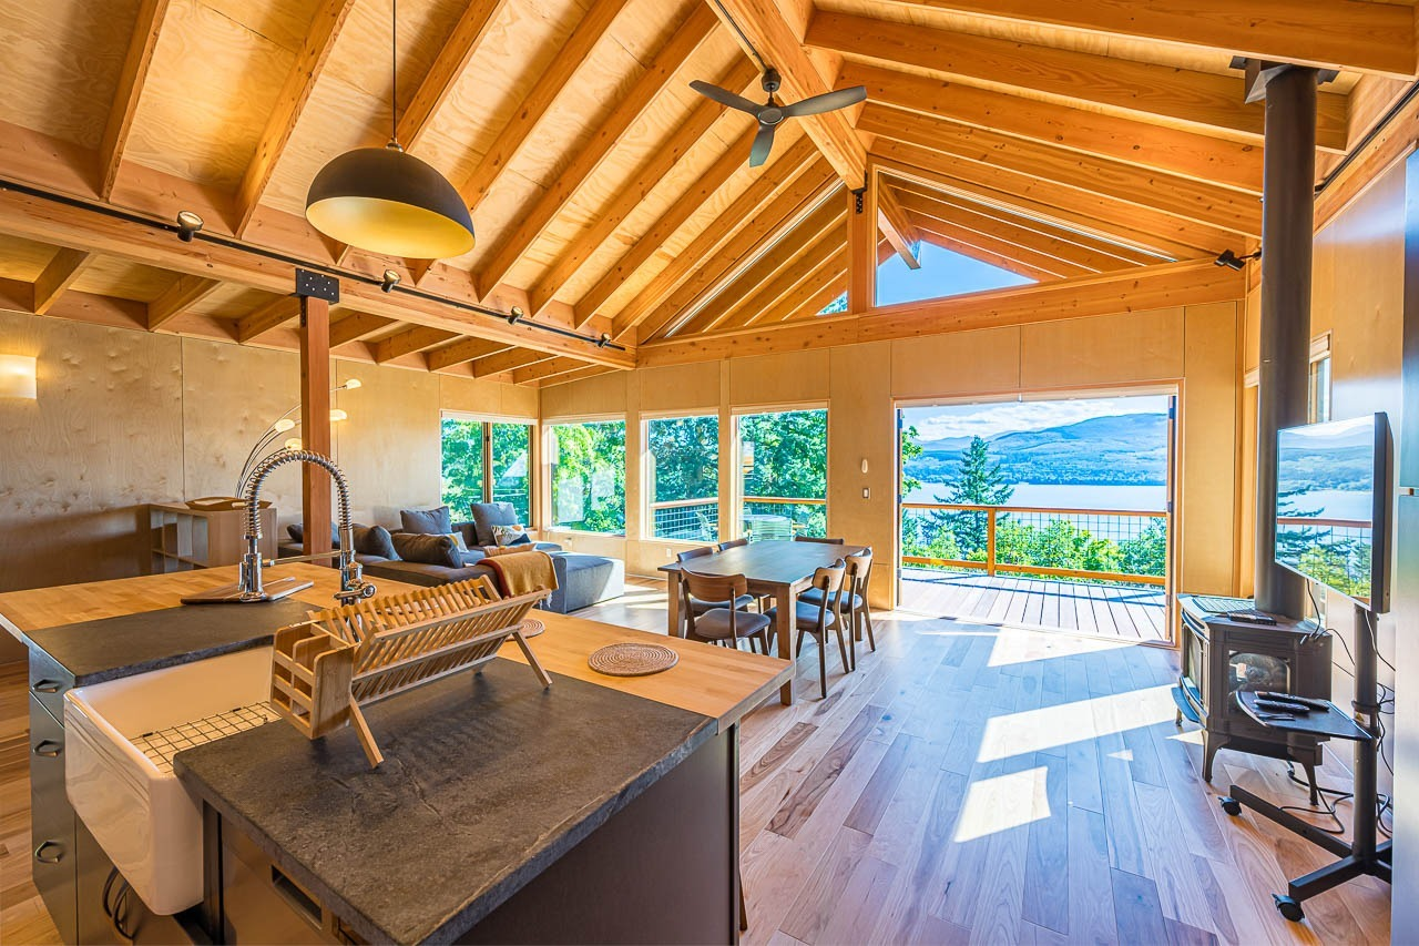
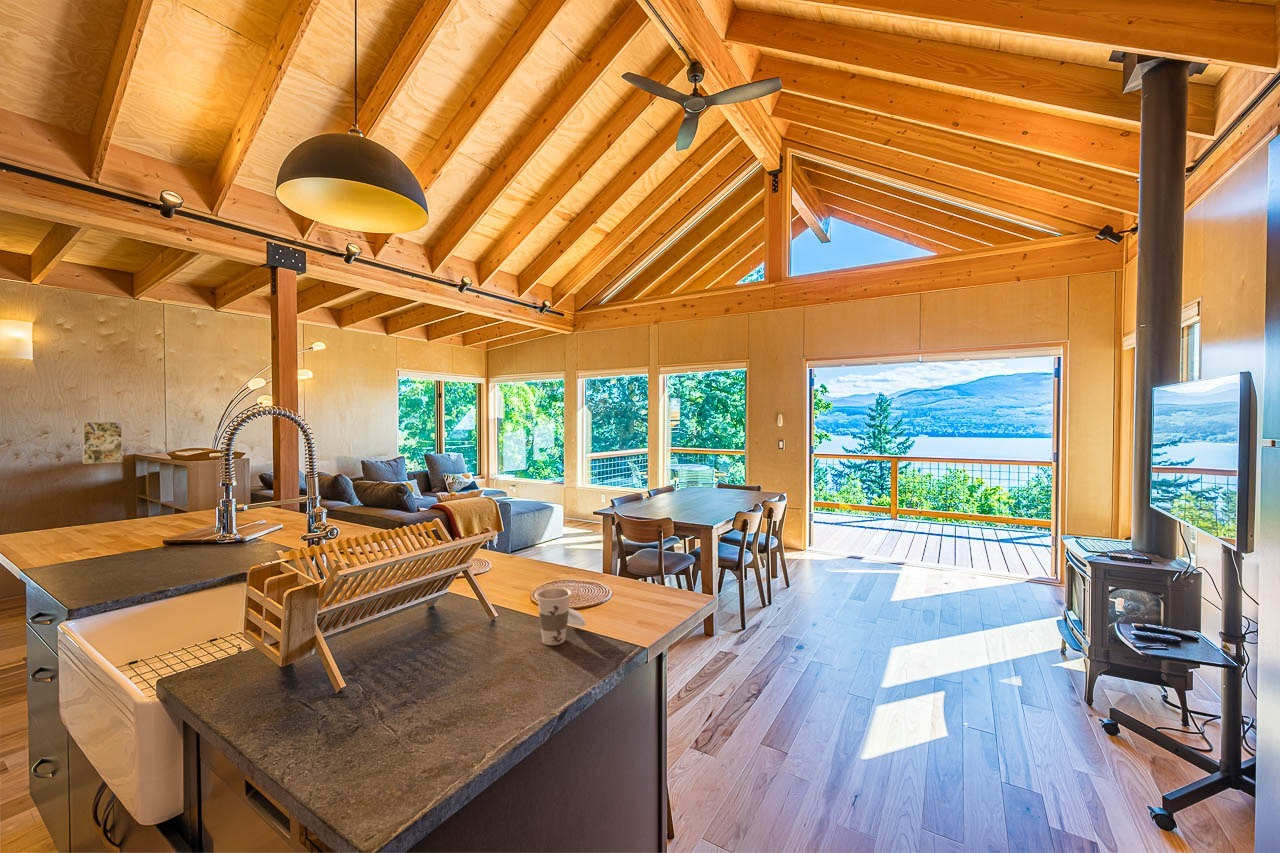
+ cup [535,586,587,646]
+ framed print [82,421,123,465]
